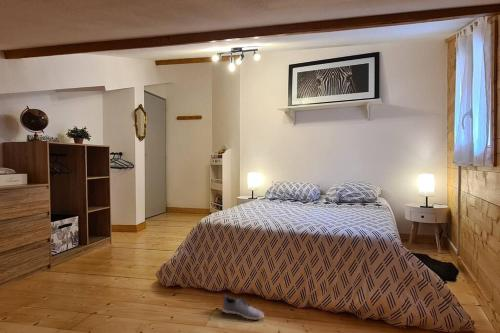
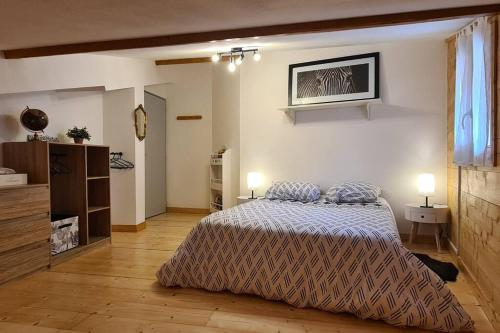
- shoe [220,293,265,321]
